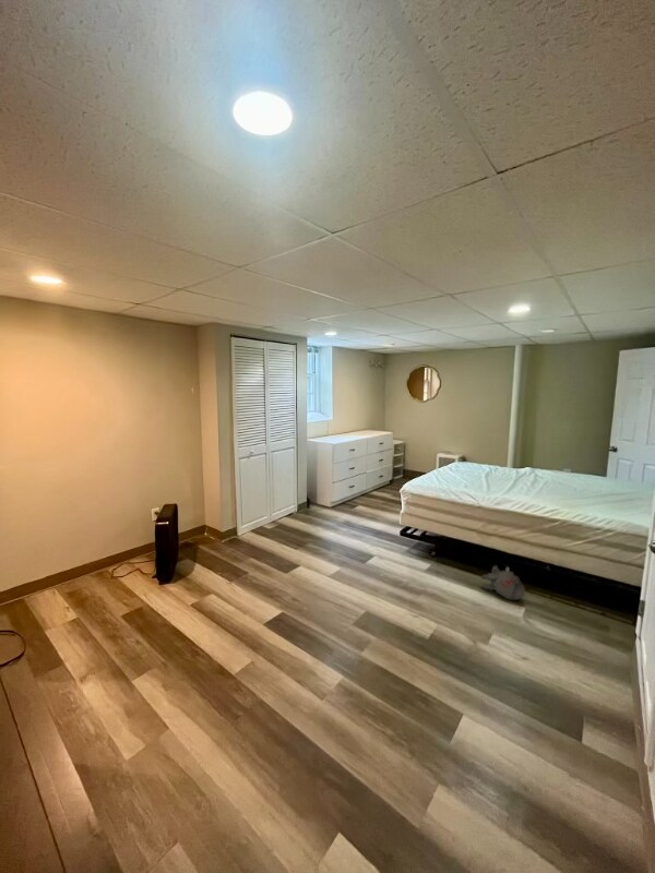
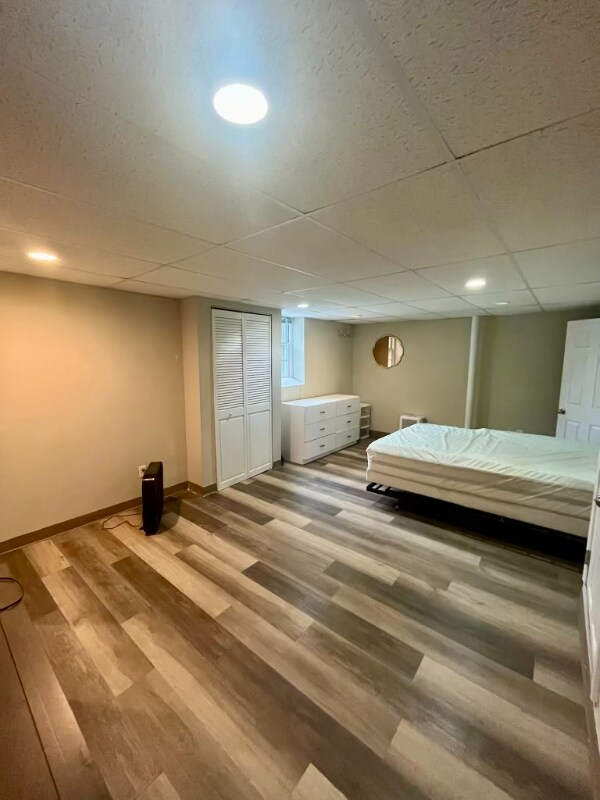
- plush toy [480,564,526,601]
